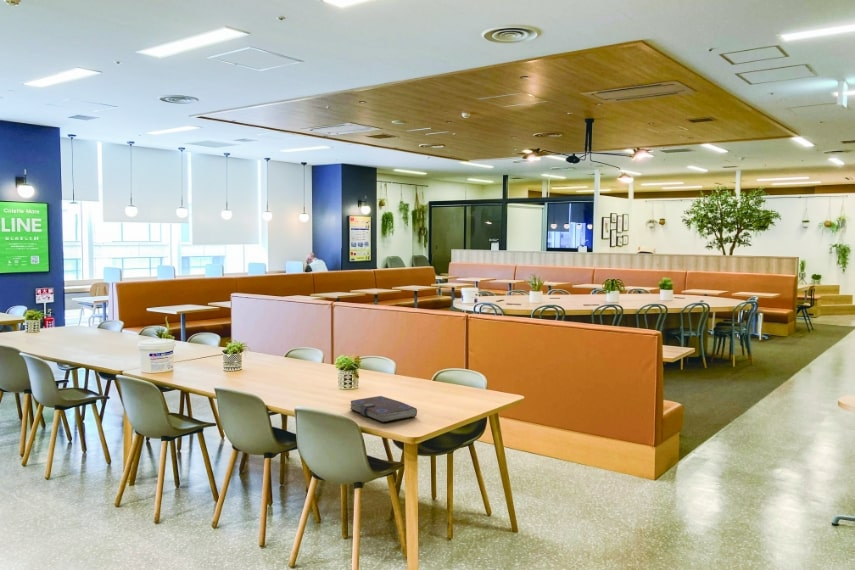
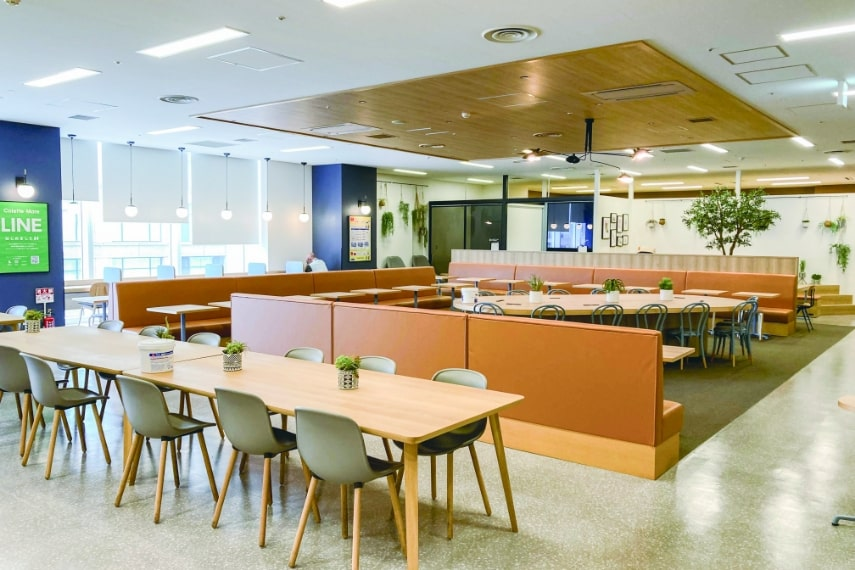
- book [349,395,418,423]
